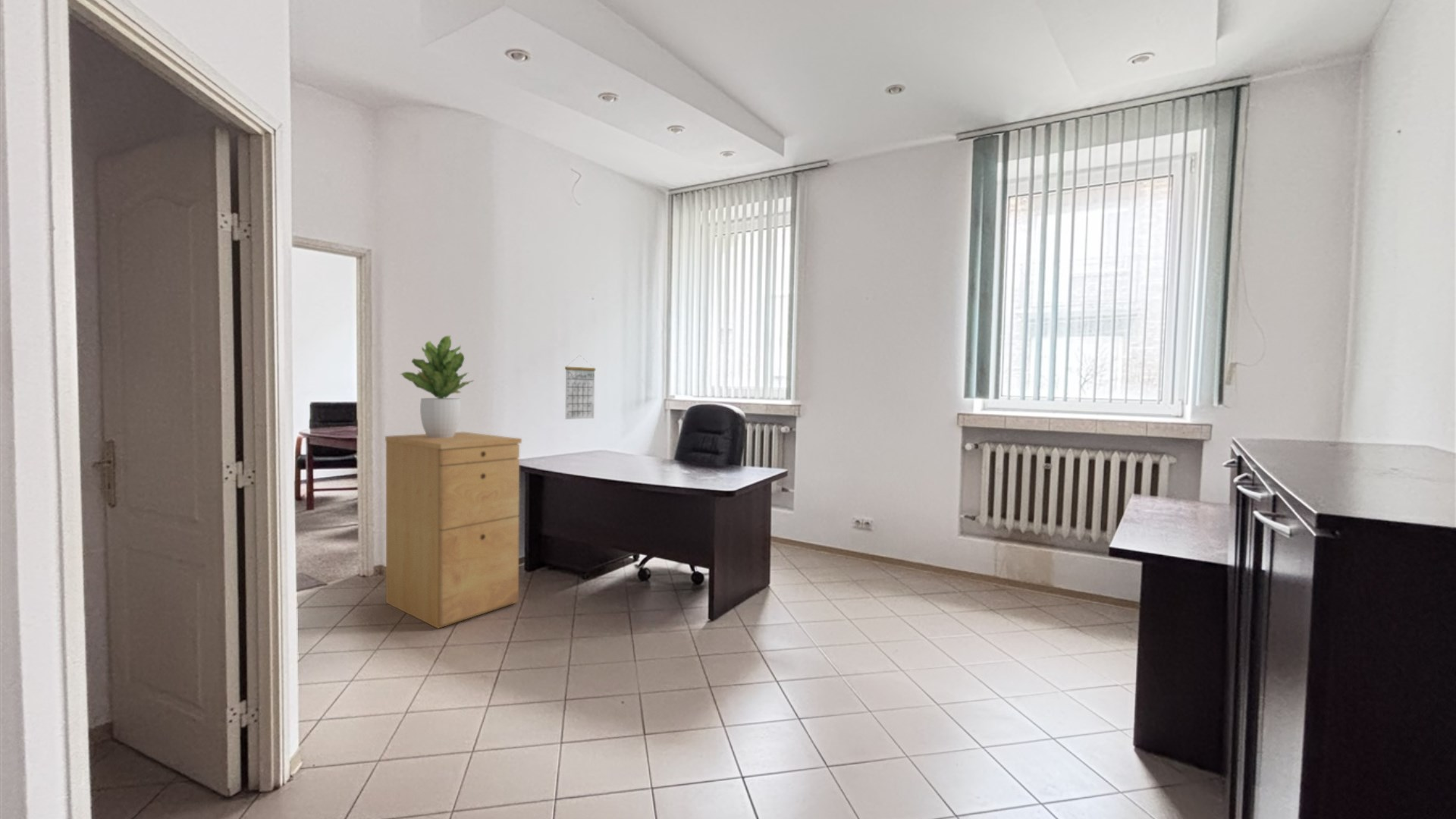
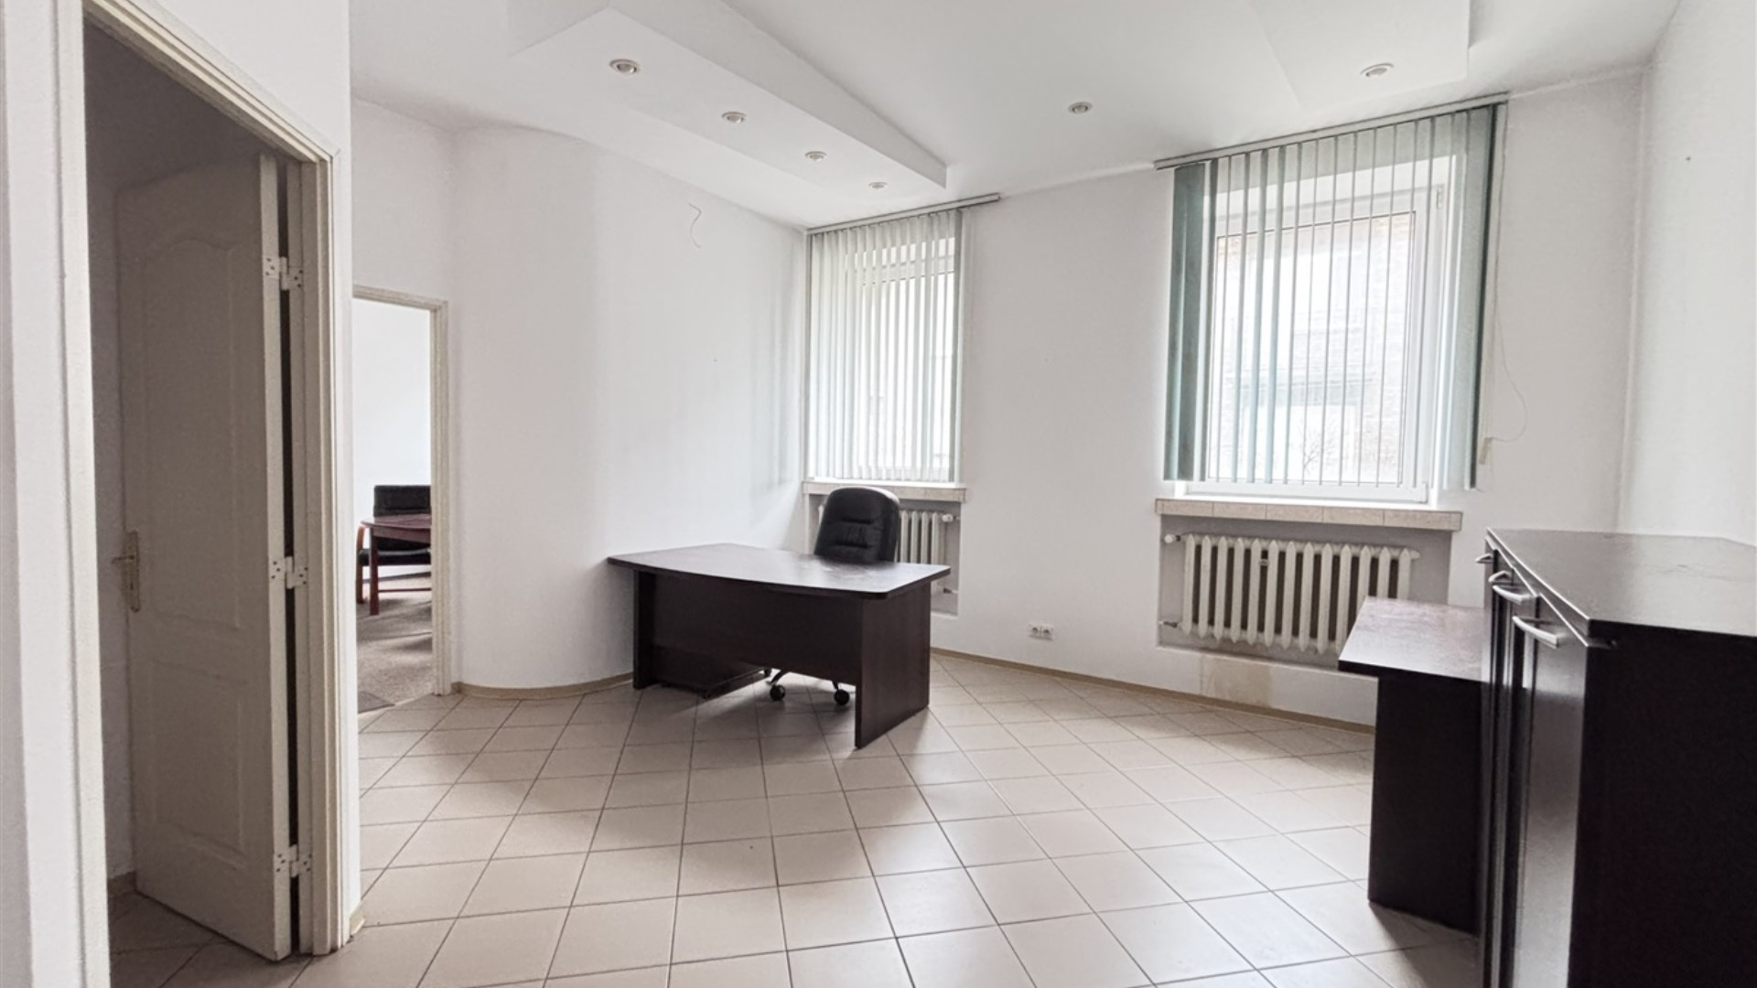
- filing cabinet [384,431,522,629]
- calendar [564,354,596,420]
- potted plant [400,335,475,438]
